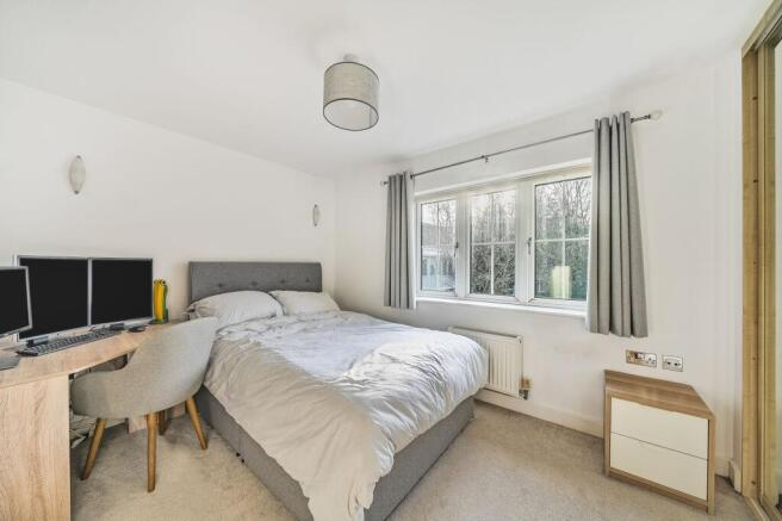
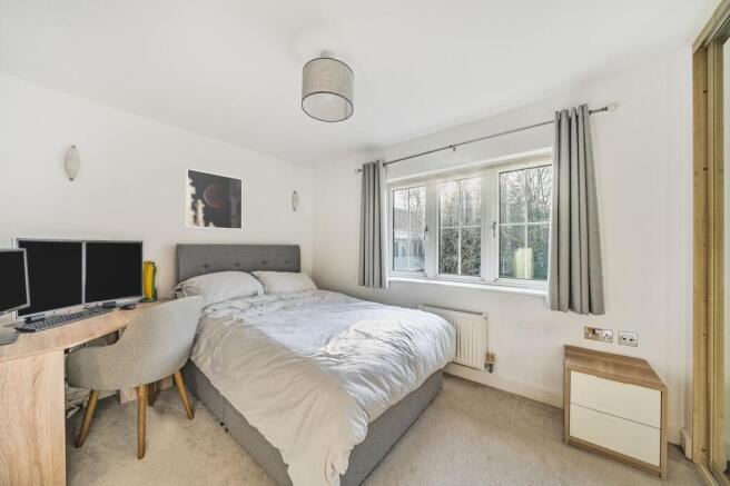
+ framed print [185,168,244,230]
